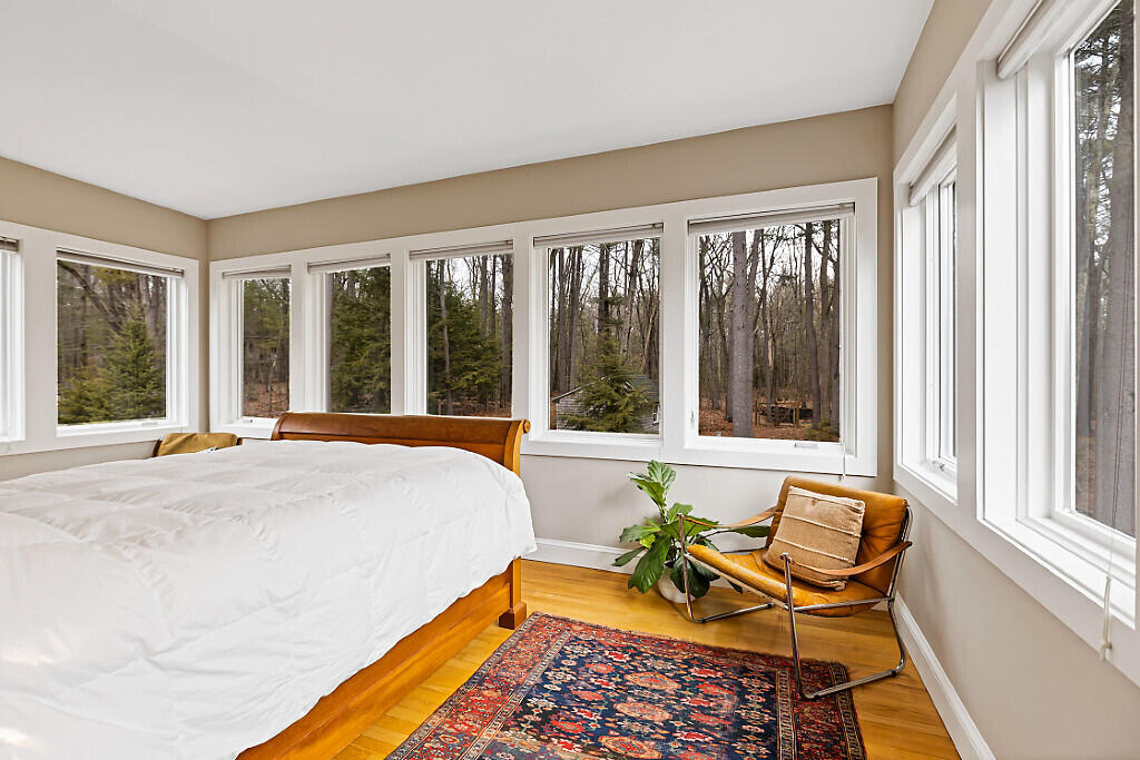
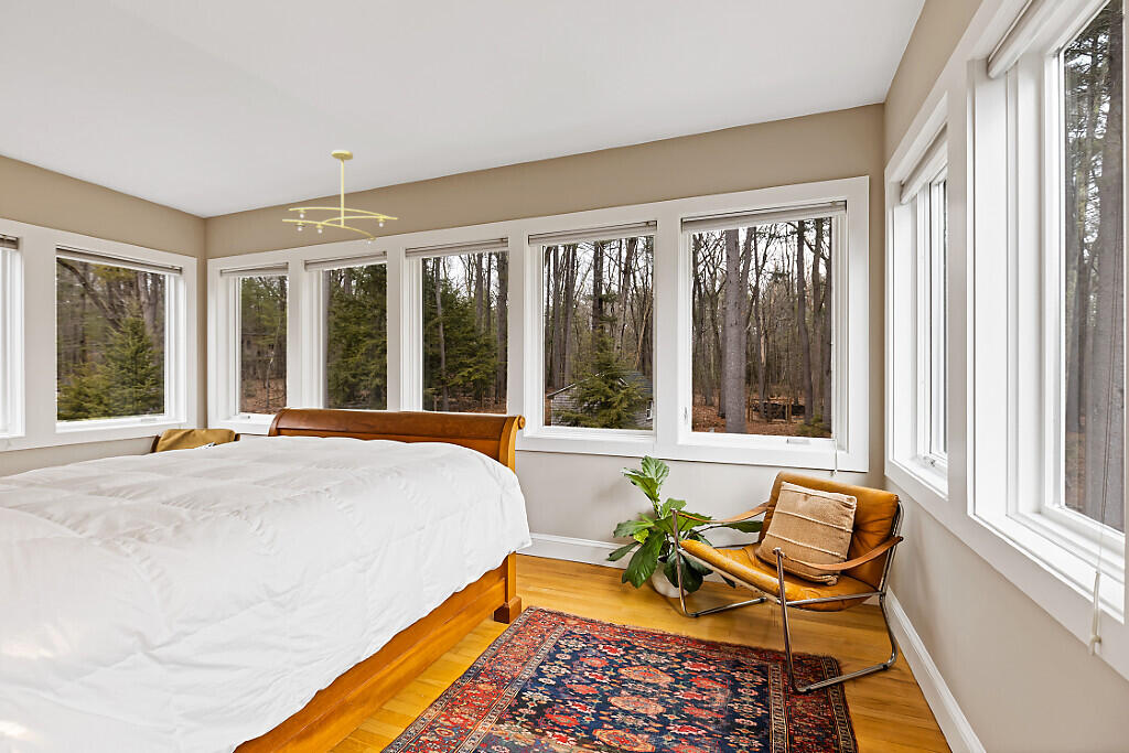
+ ceiling light fixture [281,149,399,246]
